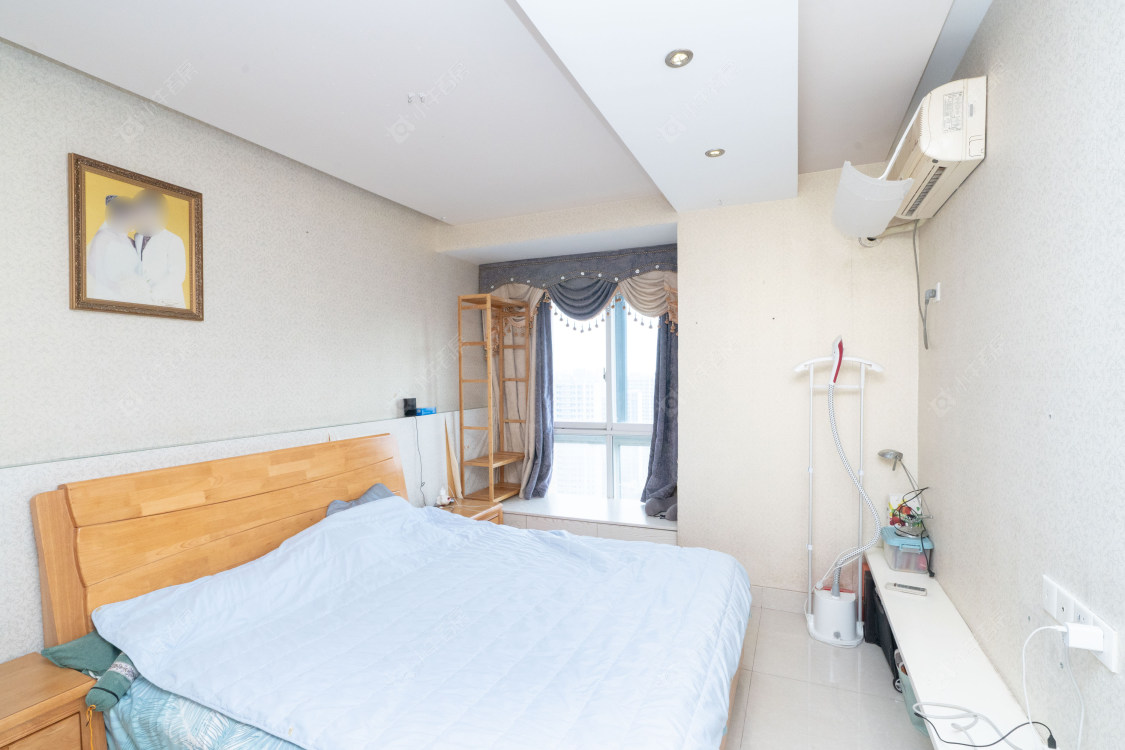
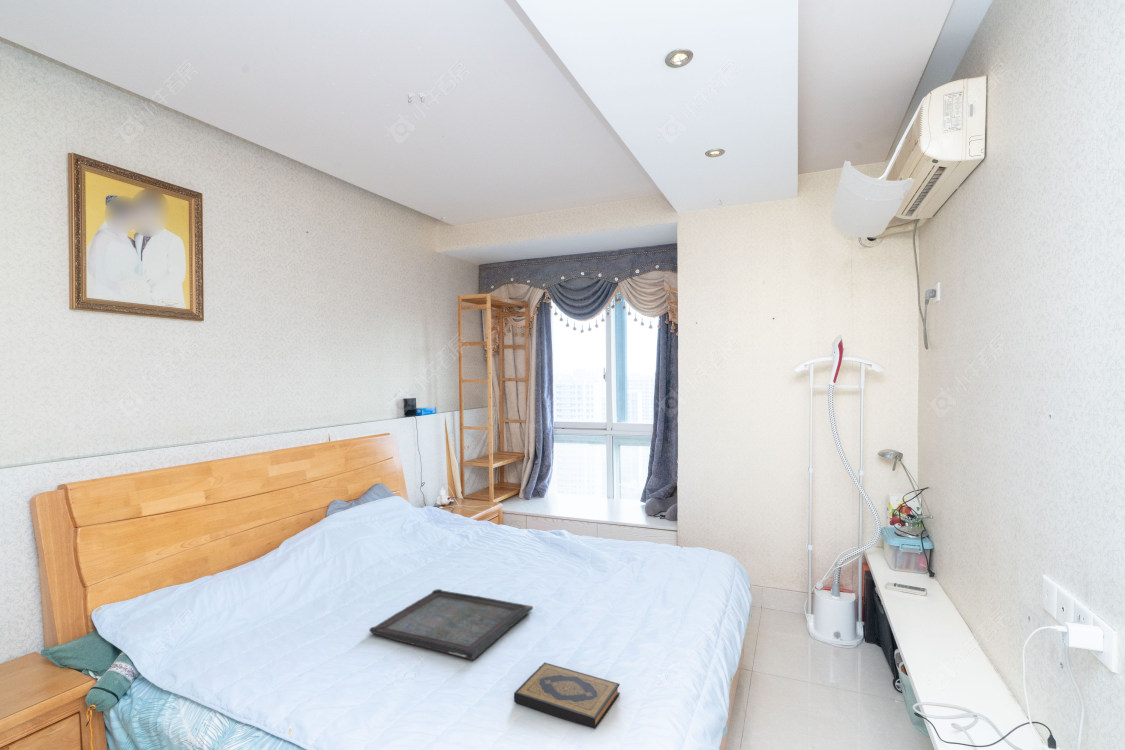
+ serving tray [368,588,534,661]
+ hardback book [513,662,621,730]
